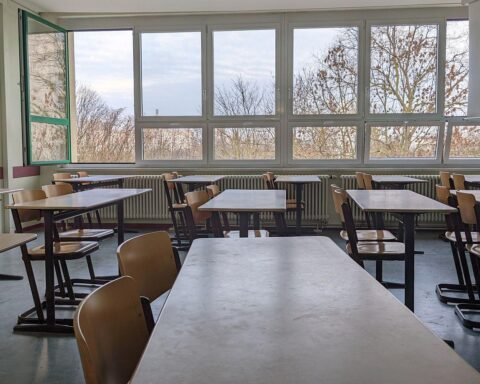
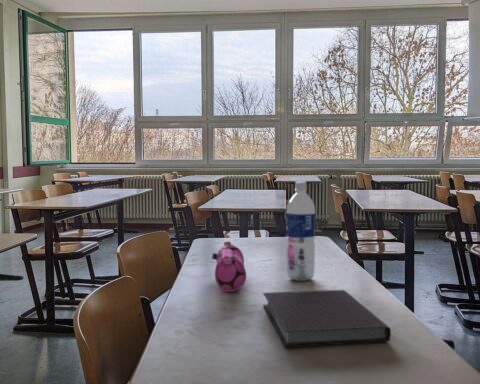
+ water bottle [285,181,316,282]
+ notebook [262,289,392,348]
+ pencil case [211,241,247,293]
